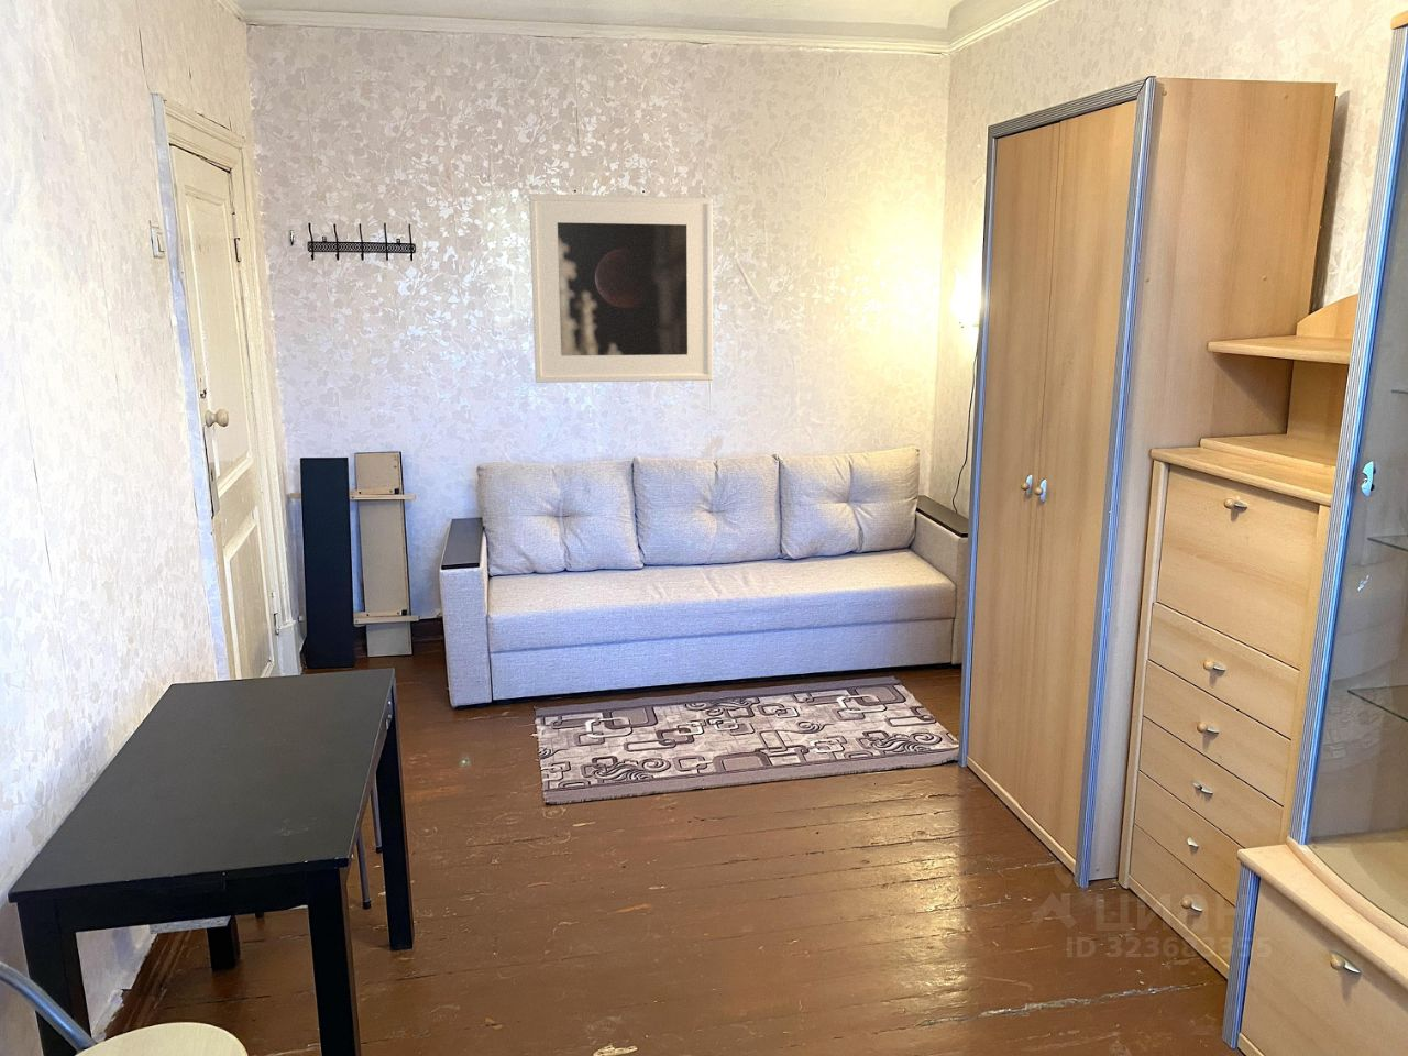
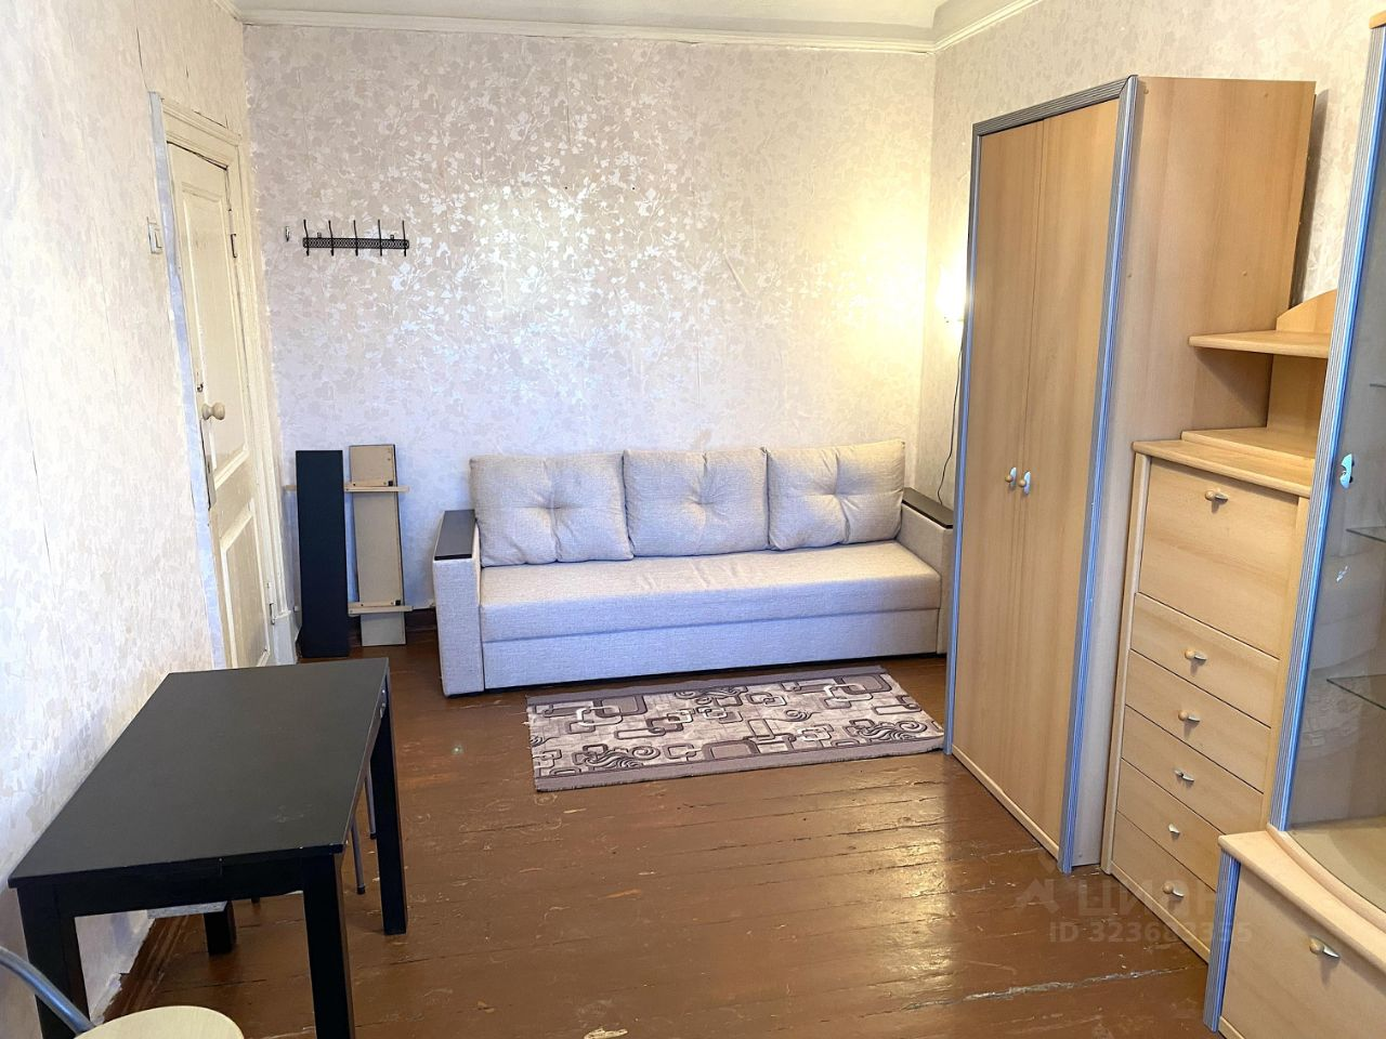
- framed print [528,193,714,384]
